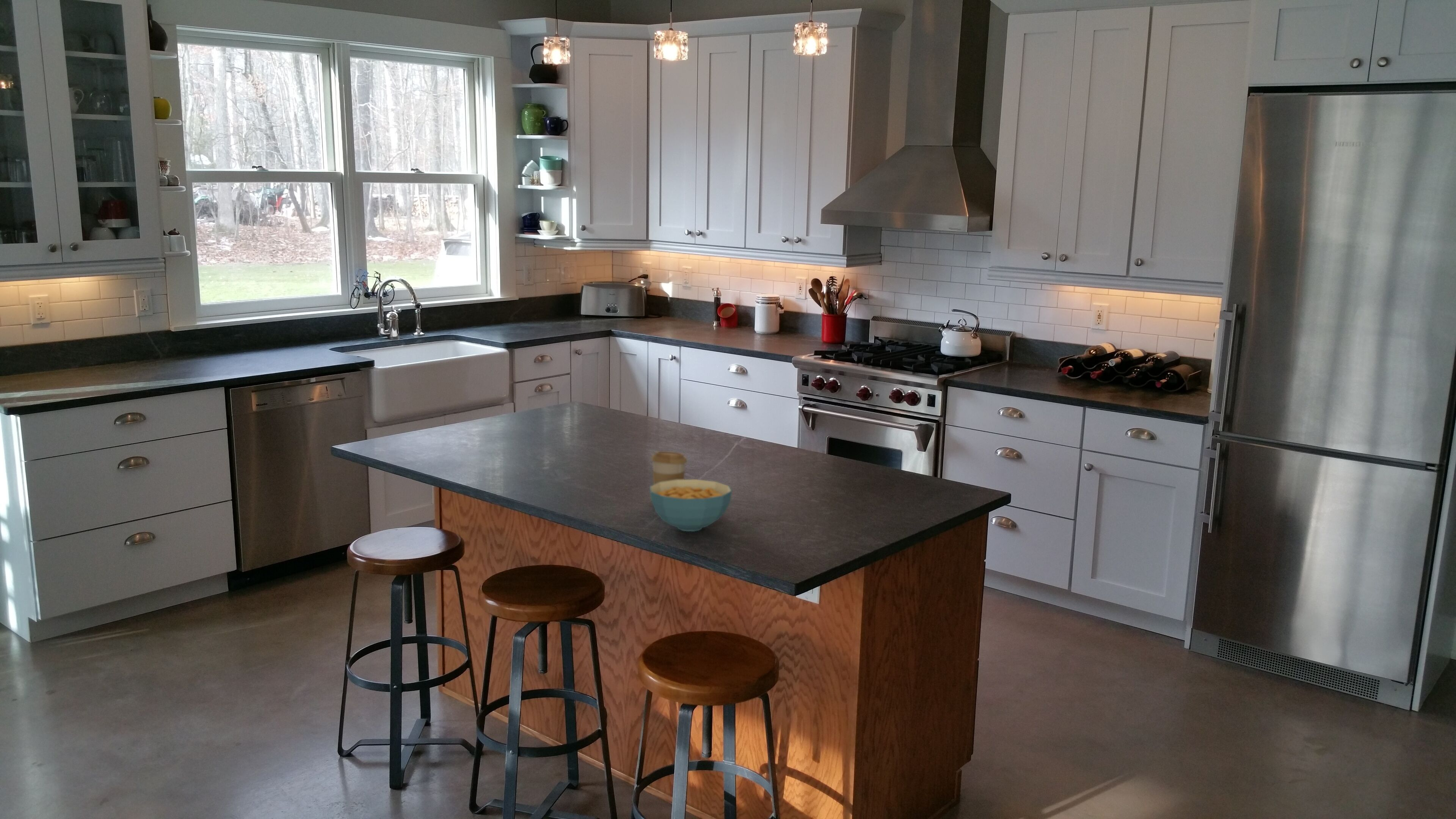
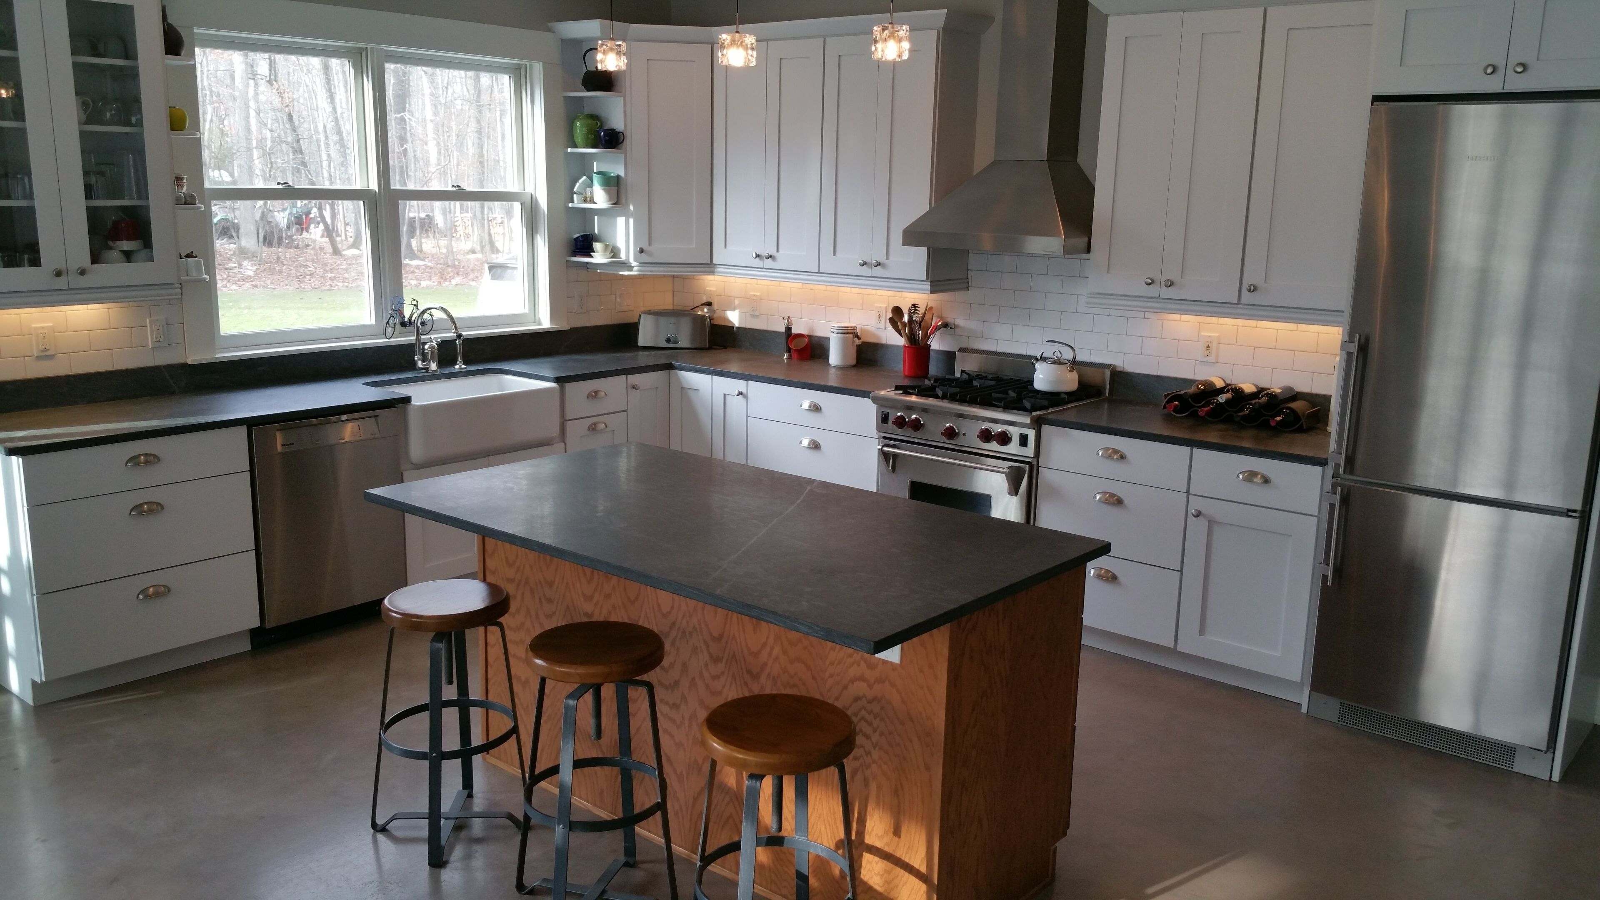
- coffee cup [651,451,687,485]
- cereal bowl [649,479,732,532]
